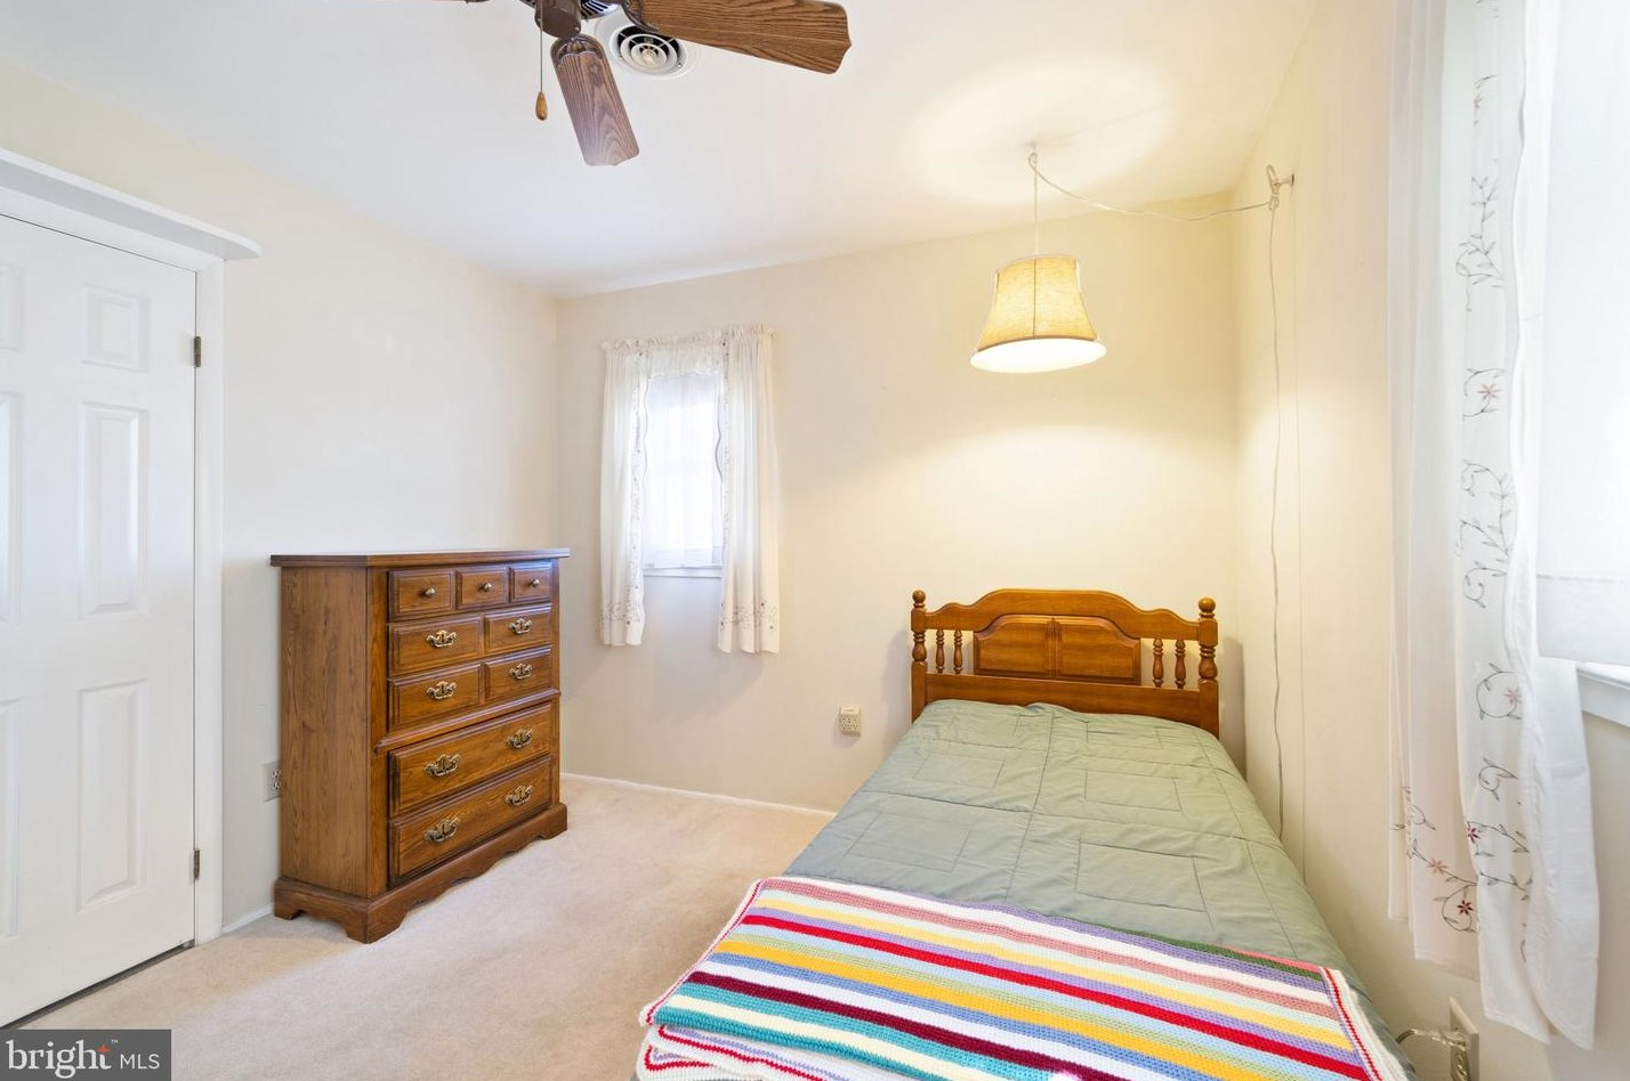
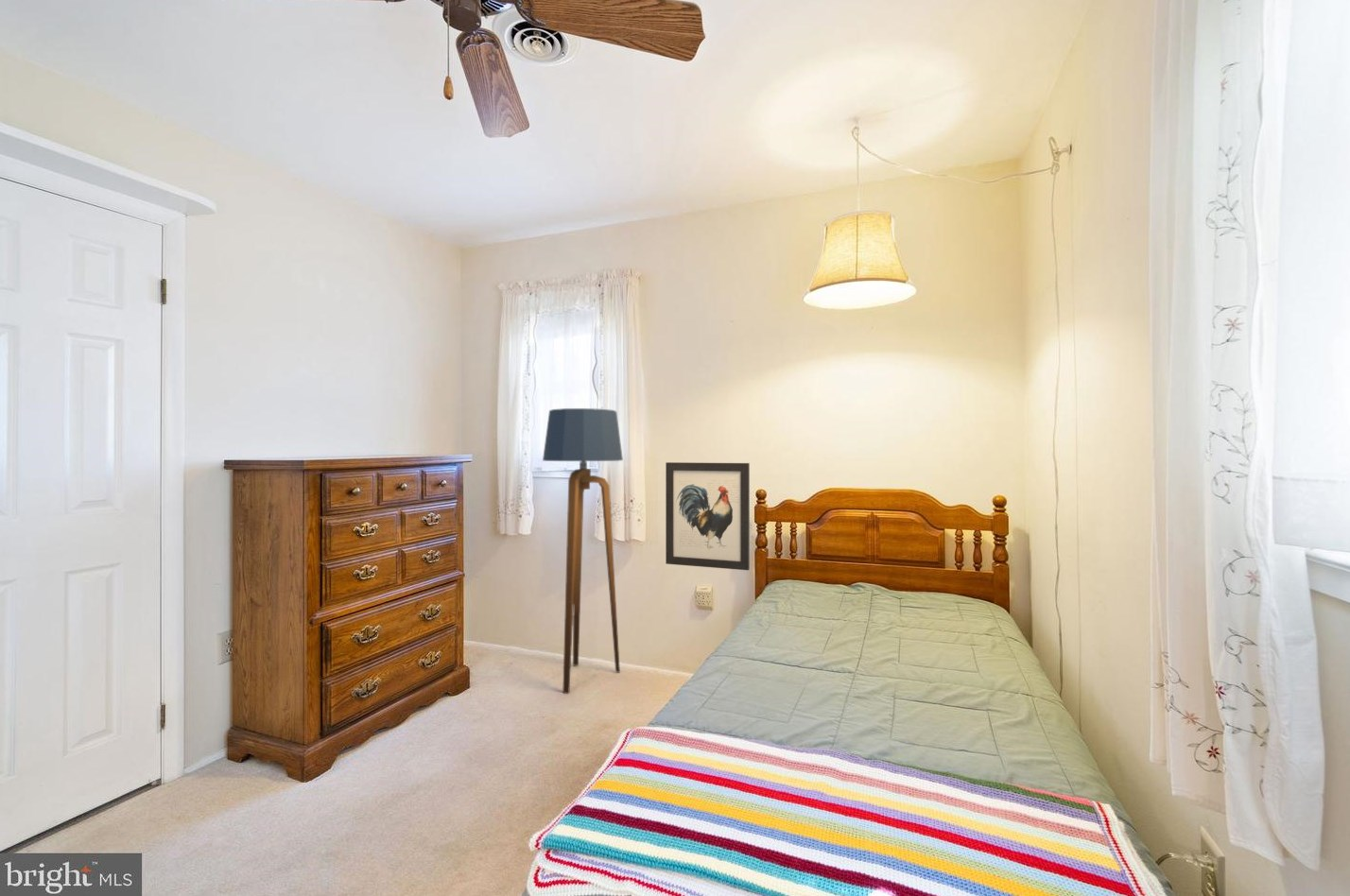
+ floor lamp [542,407,624,695]
+ wall art [665,461,751,571]
